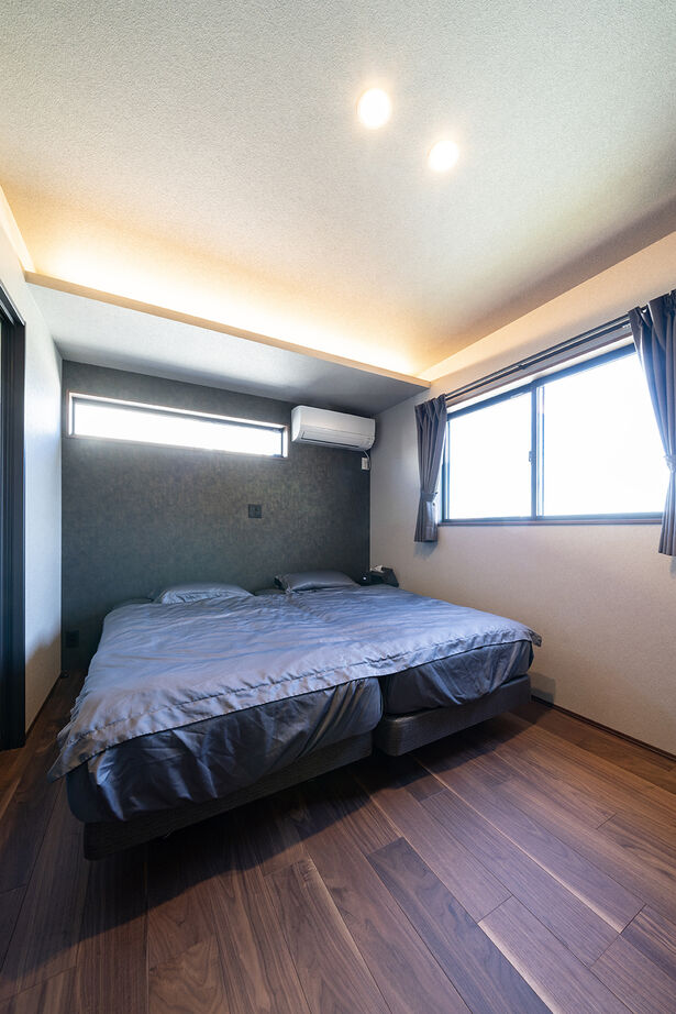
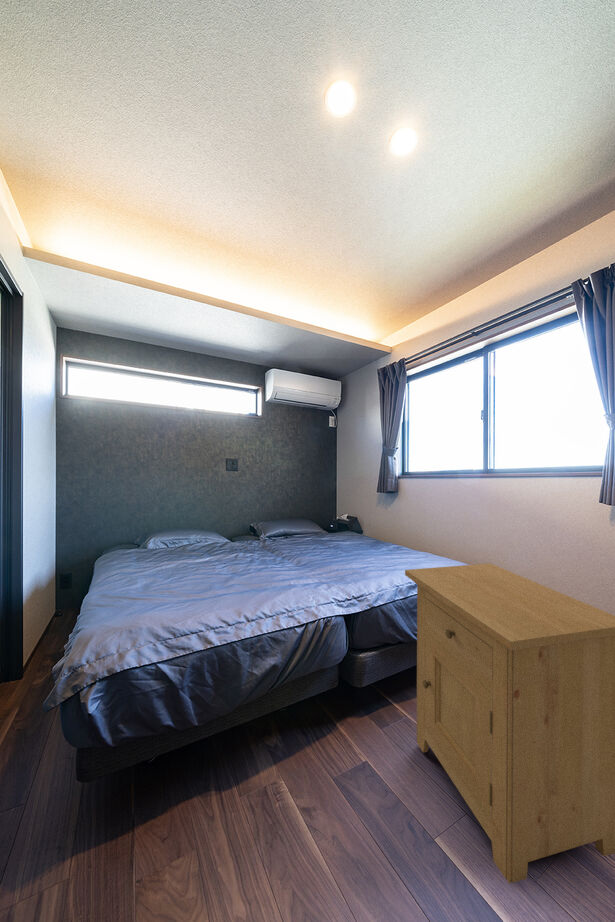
+ nightstand [404,562,615,884]
